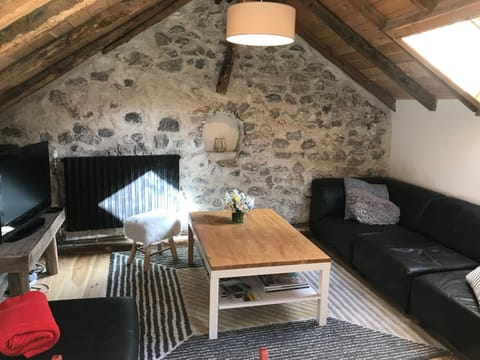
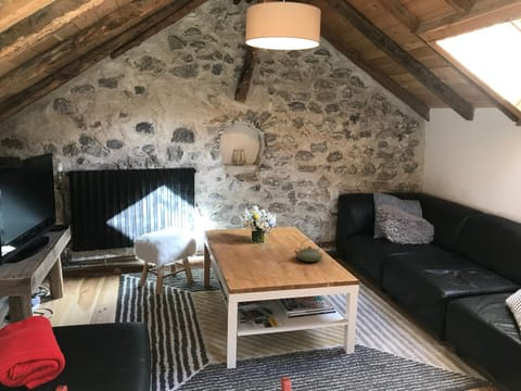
+ teapot [293,238,325,263]
